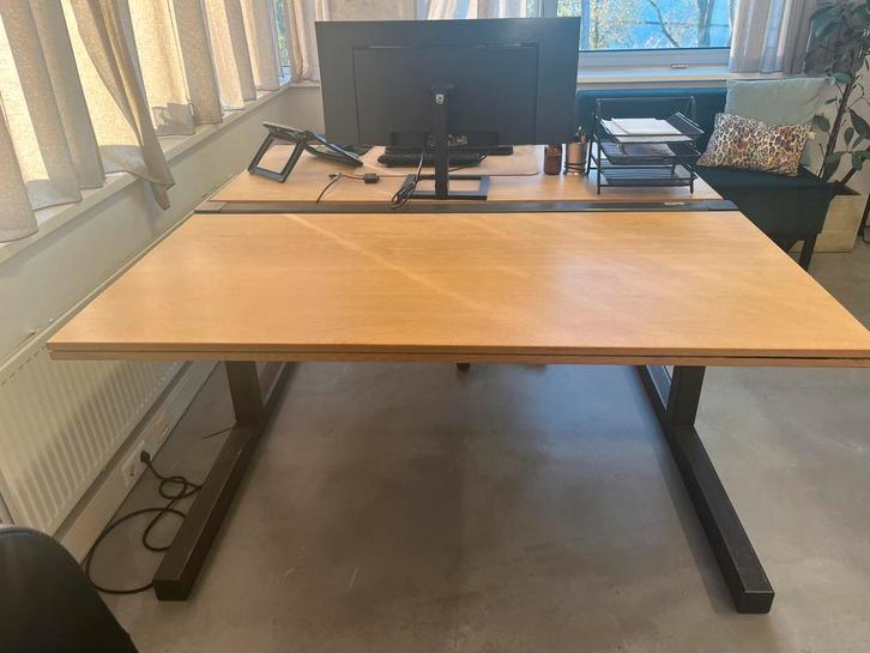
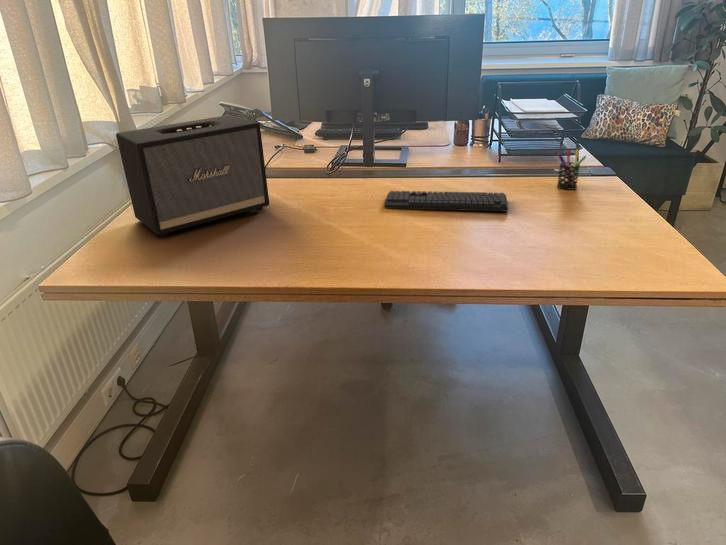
+ pen holder [556,148,587,191]
+ keyboard [383,190,509,212]
+ speaker [115,114,270,238]
